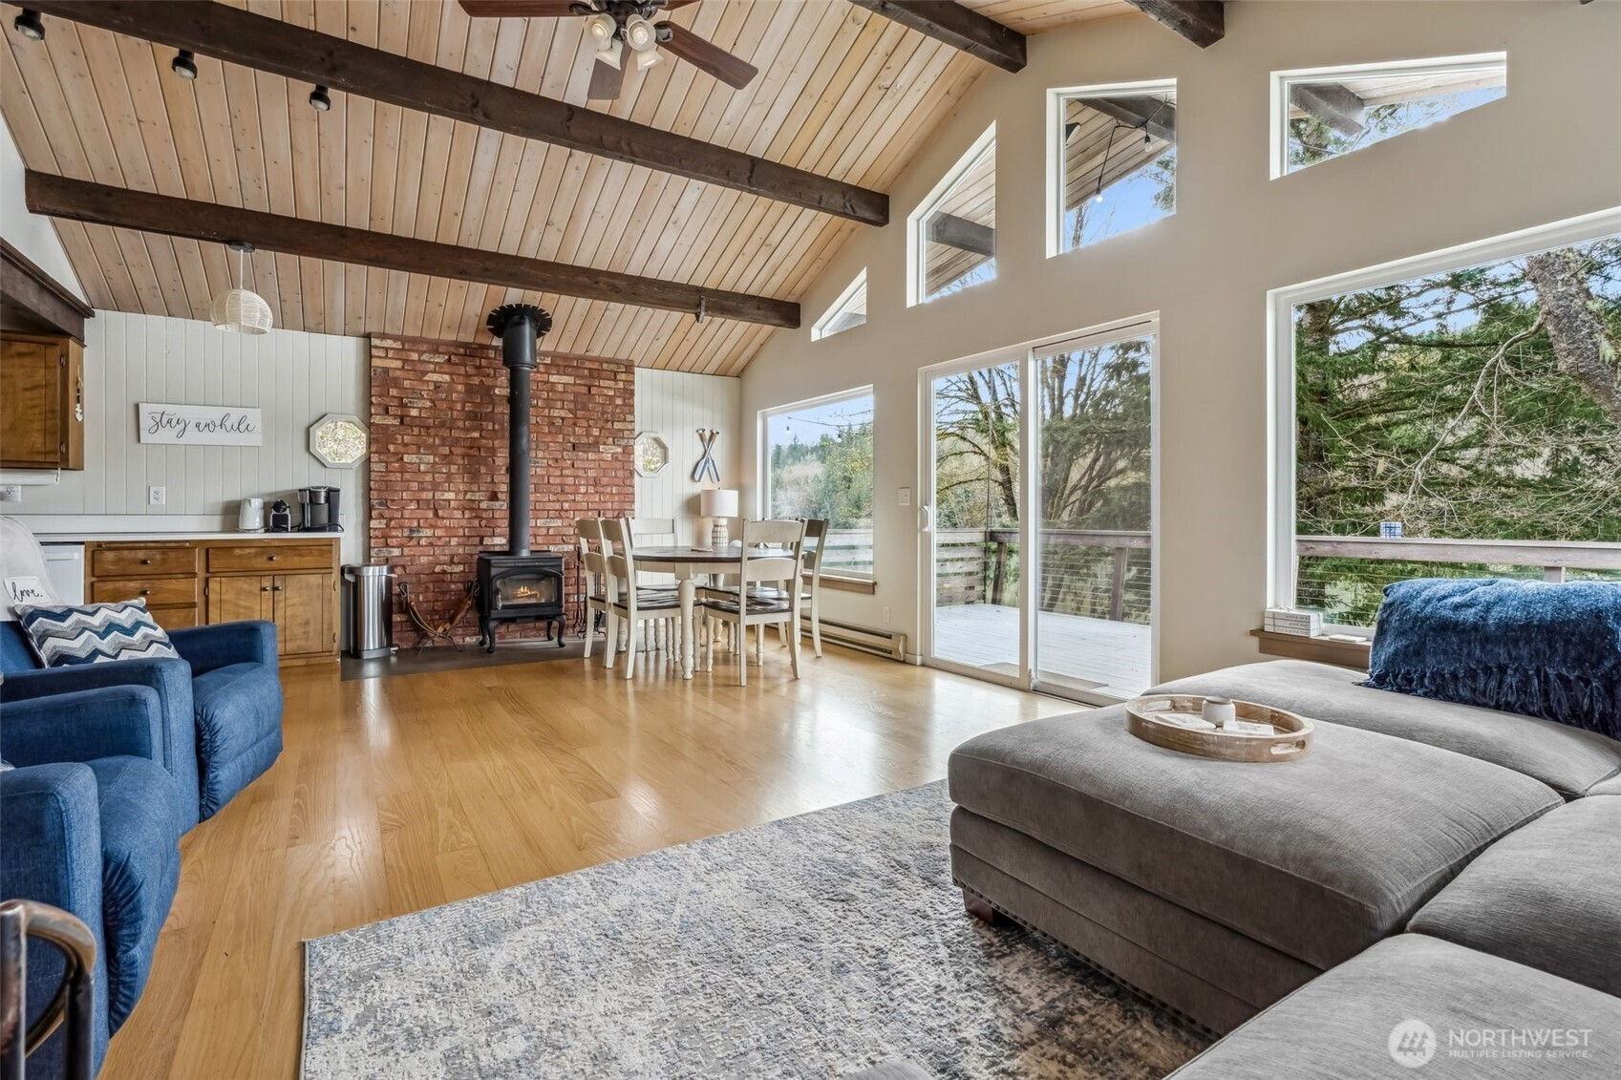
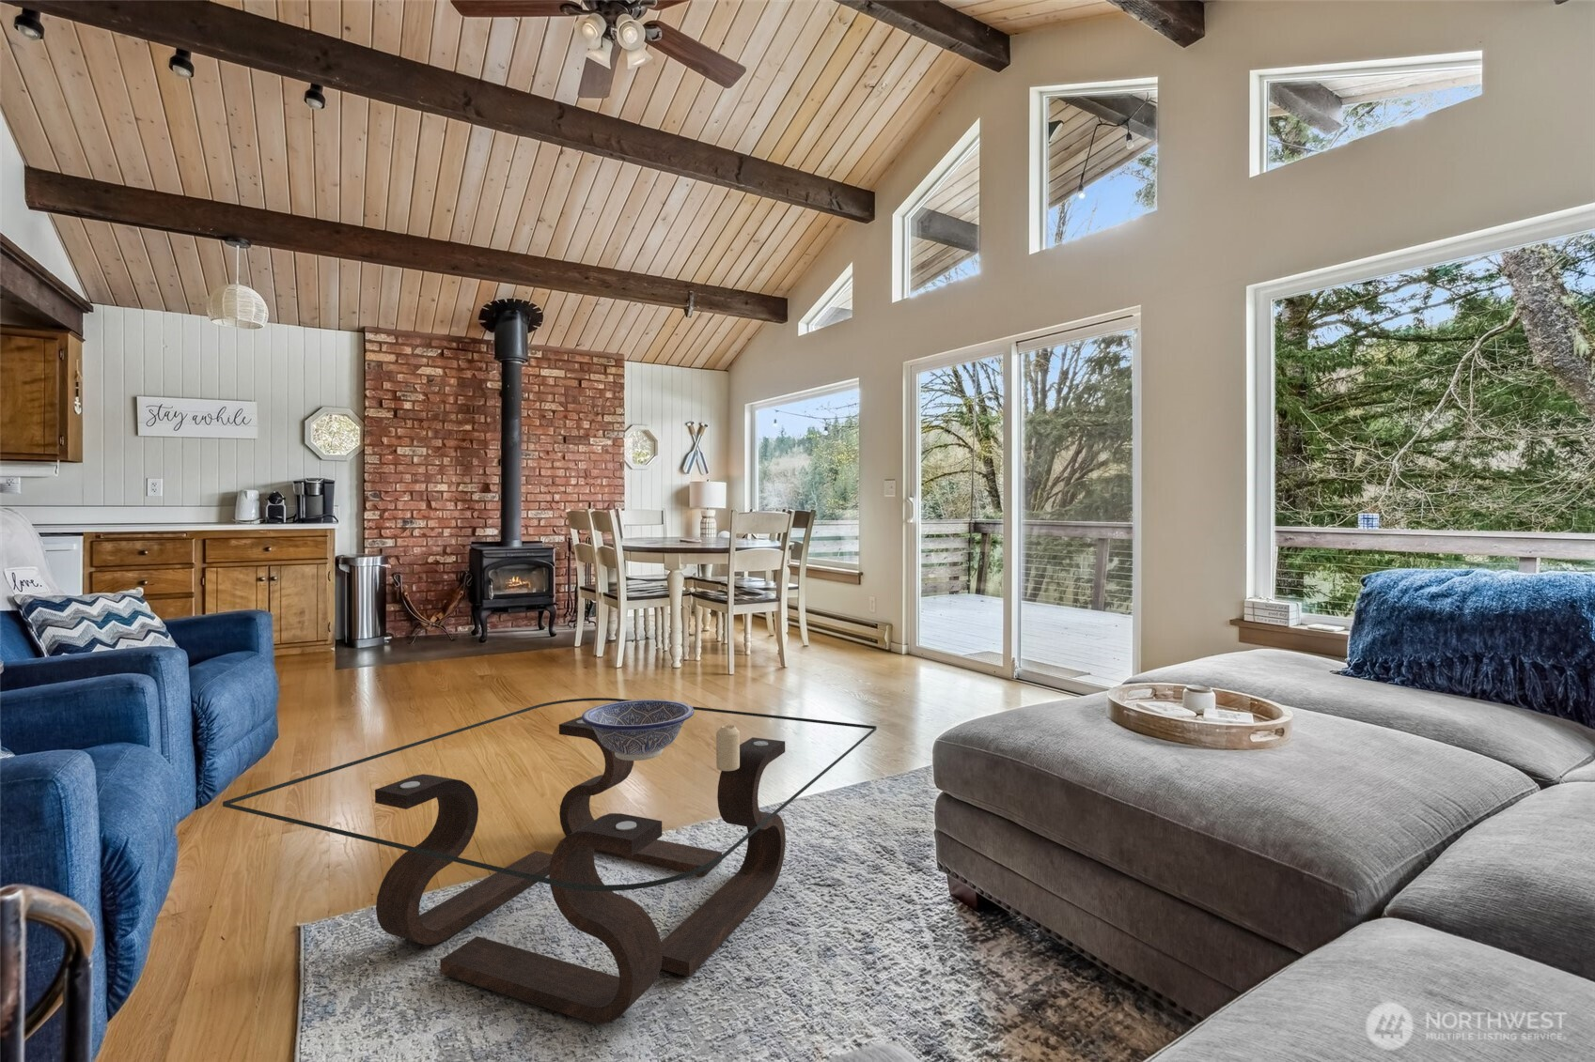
+ candle [715,724,741,772]
+ coffee table [222,697,878,1024]
+ decorative bowl [582,698,695,761]
